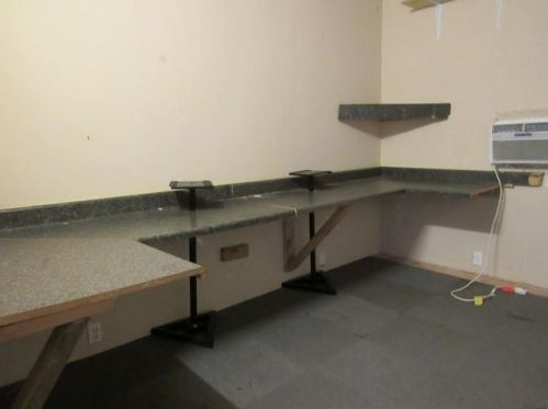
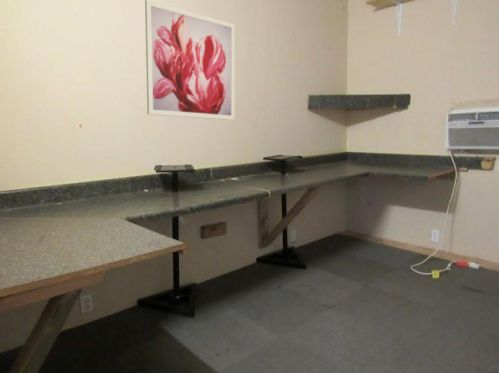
+ wall art [144,0,236,121]
